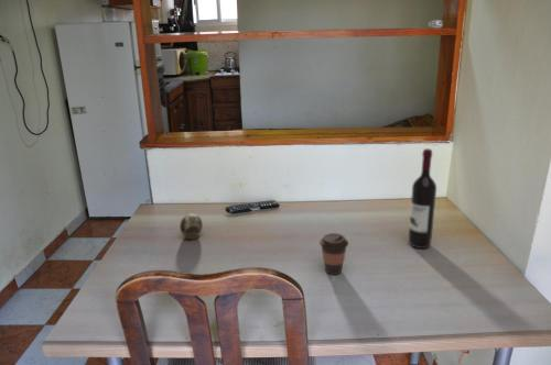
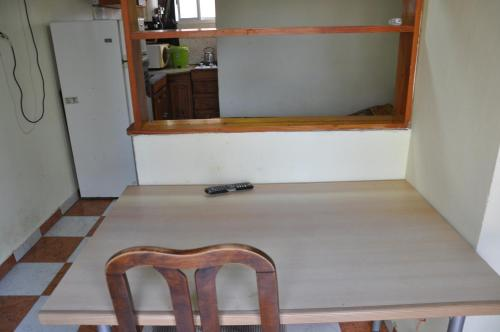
- wine bottle [408,147,437,250]
- coffee cup [318,232,349,276]
- decorative egg [179,212,204,241]
